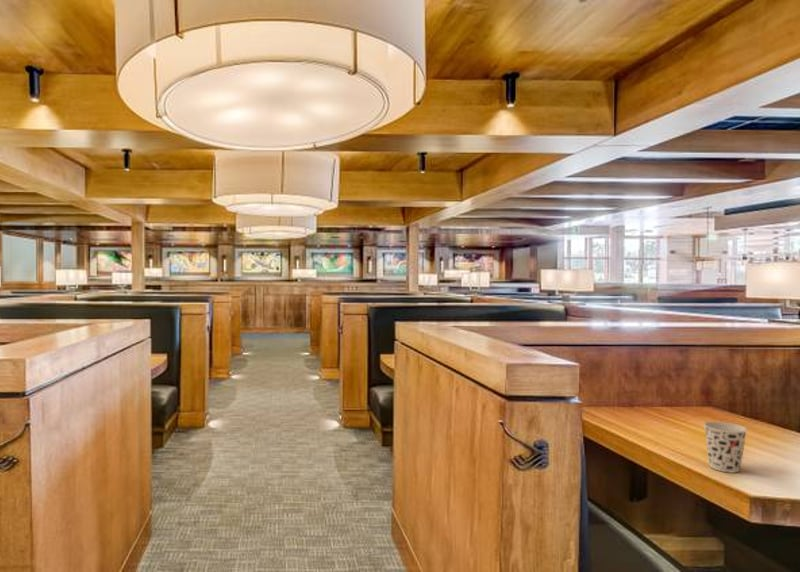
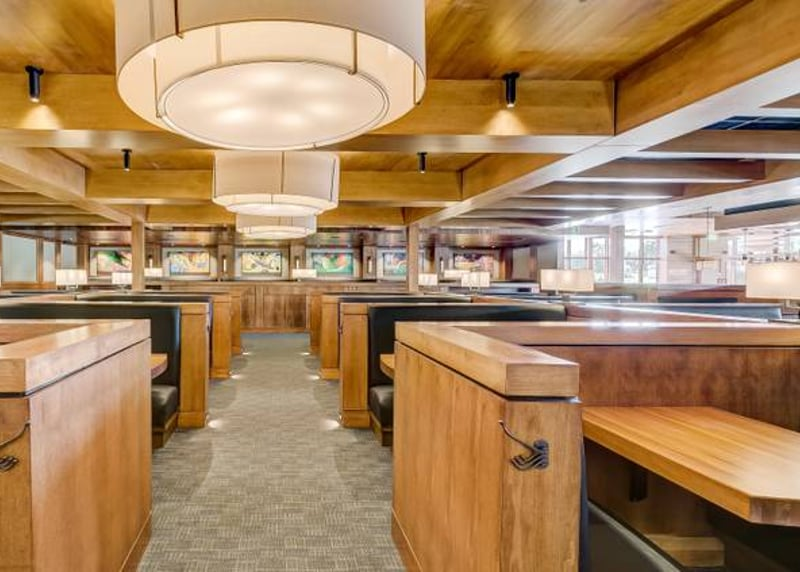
- cup [703,421,748,474]
